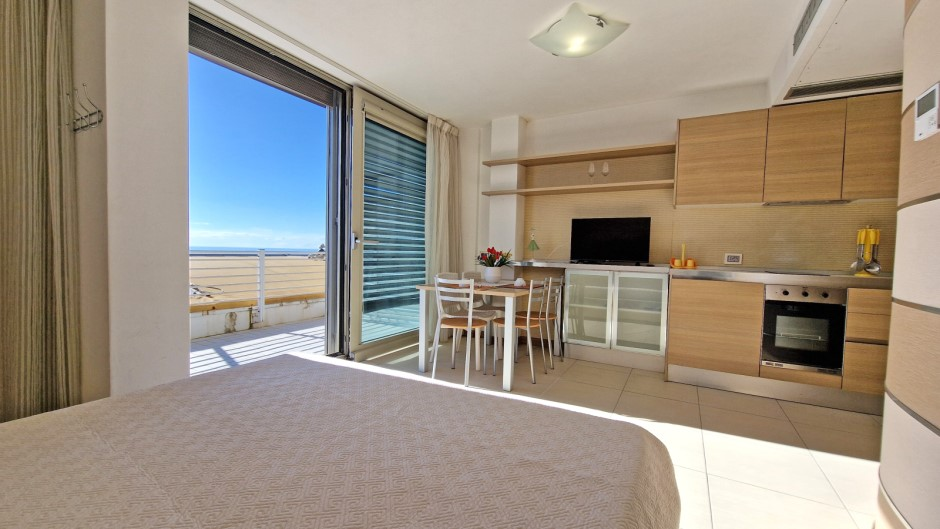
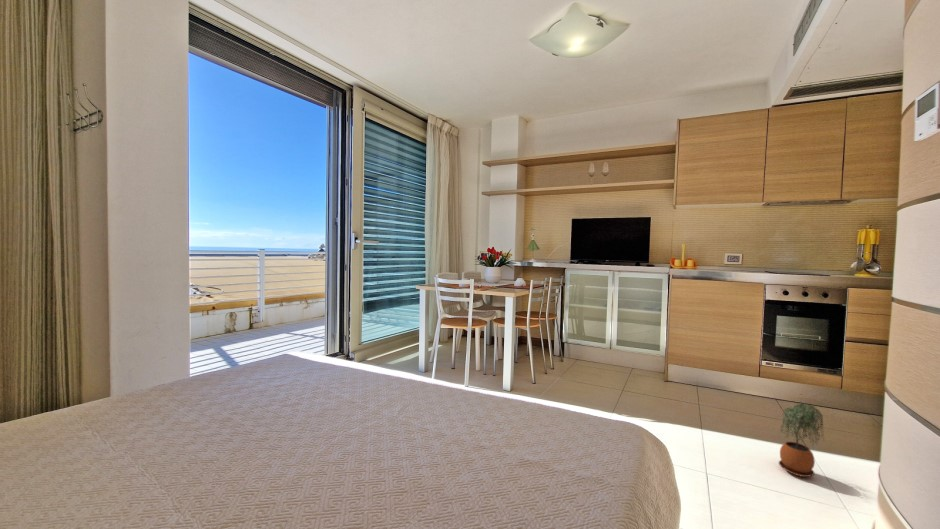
+ potted plant [778,402,825,478]
